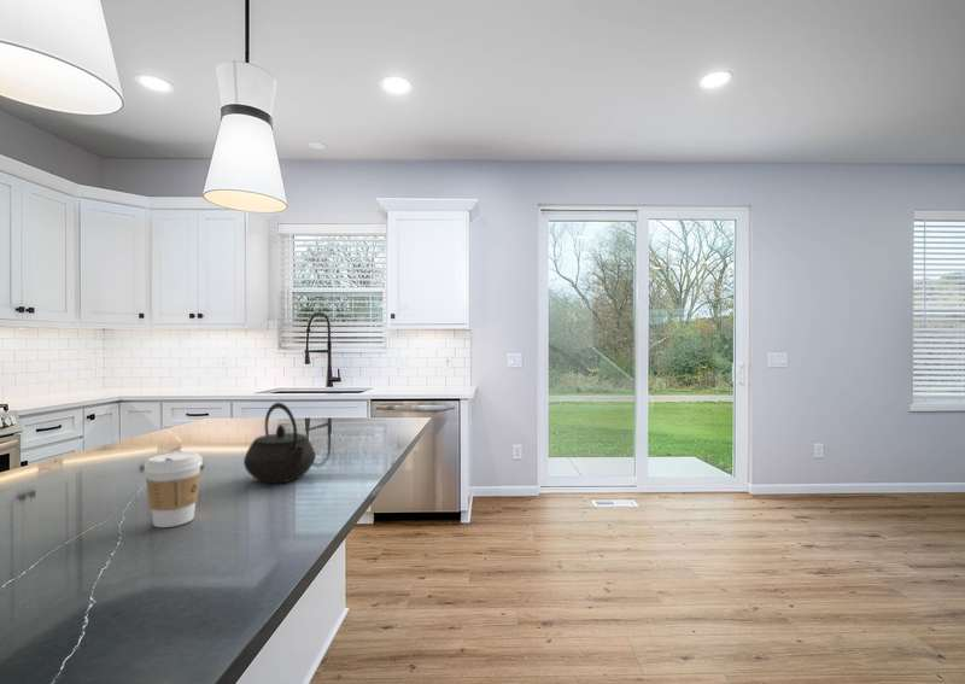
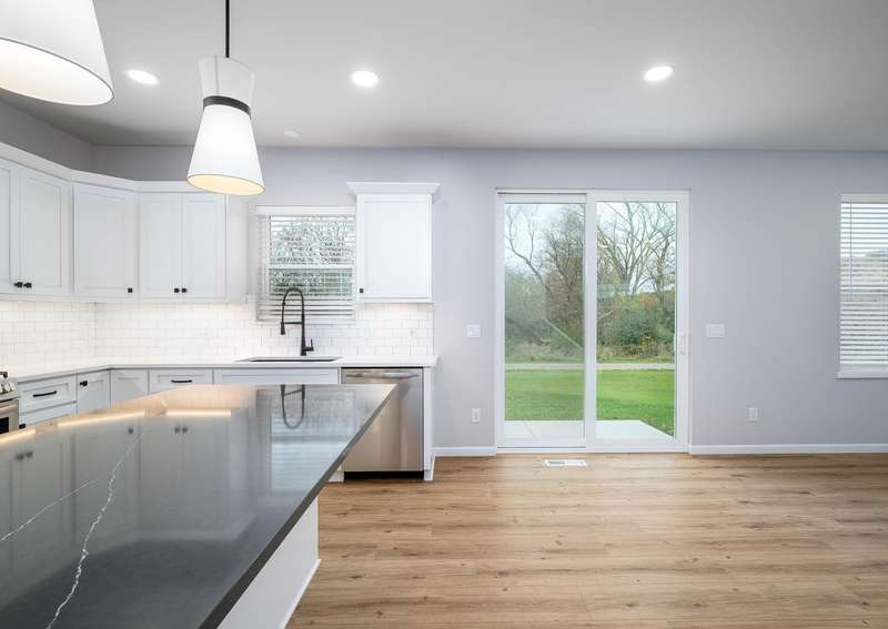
- kettle [242,402,317,484]
- coffee cup [144,451,204,528]
